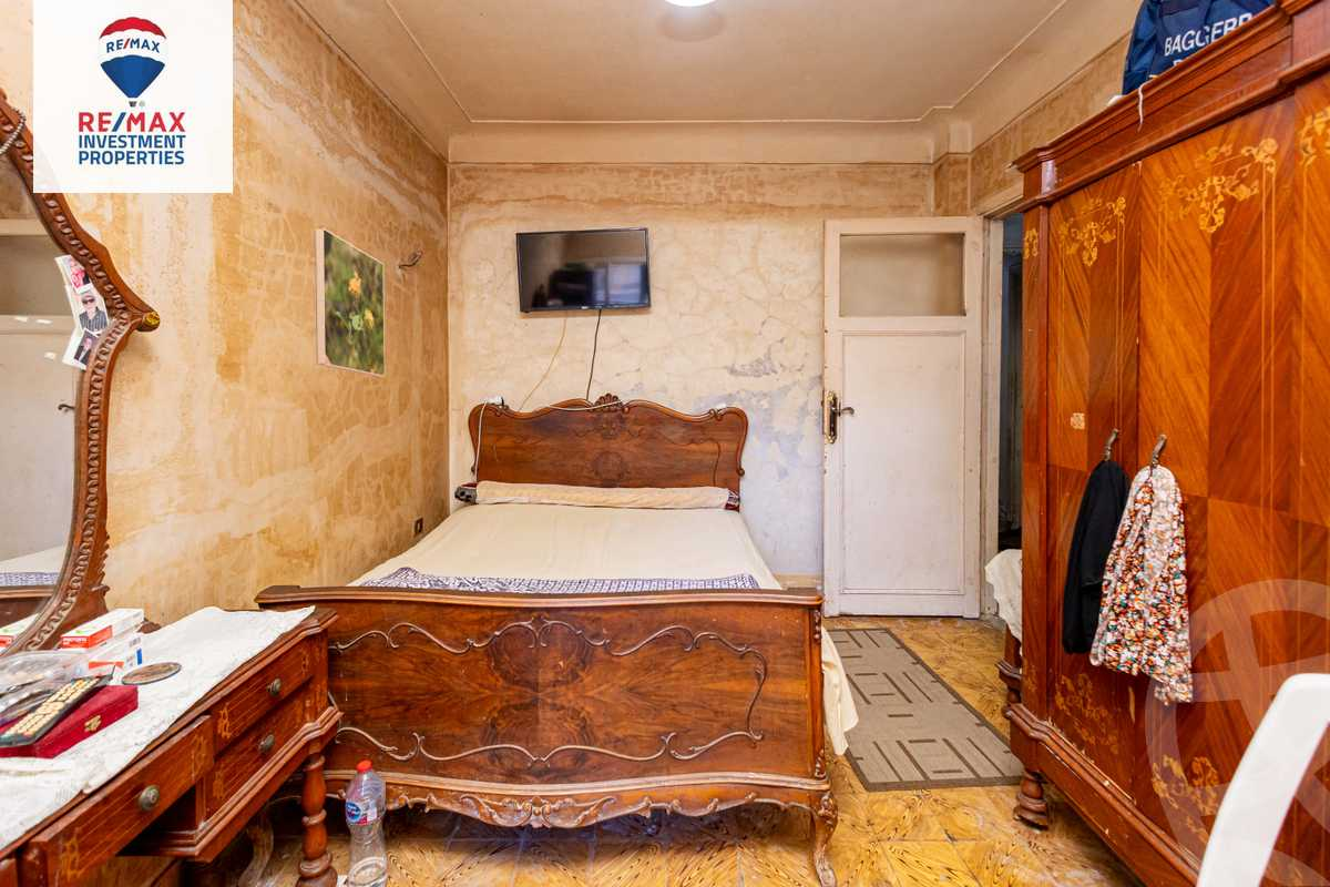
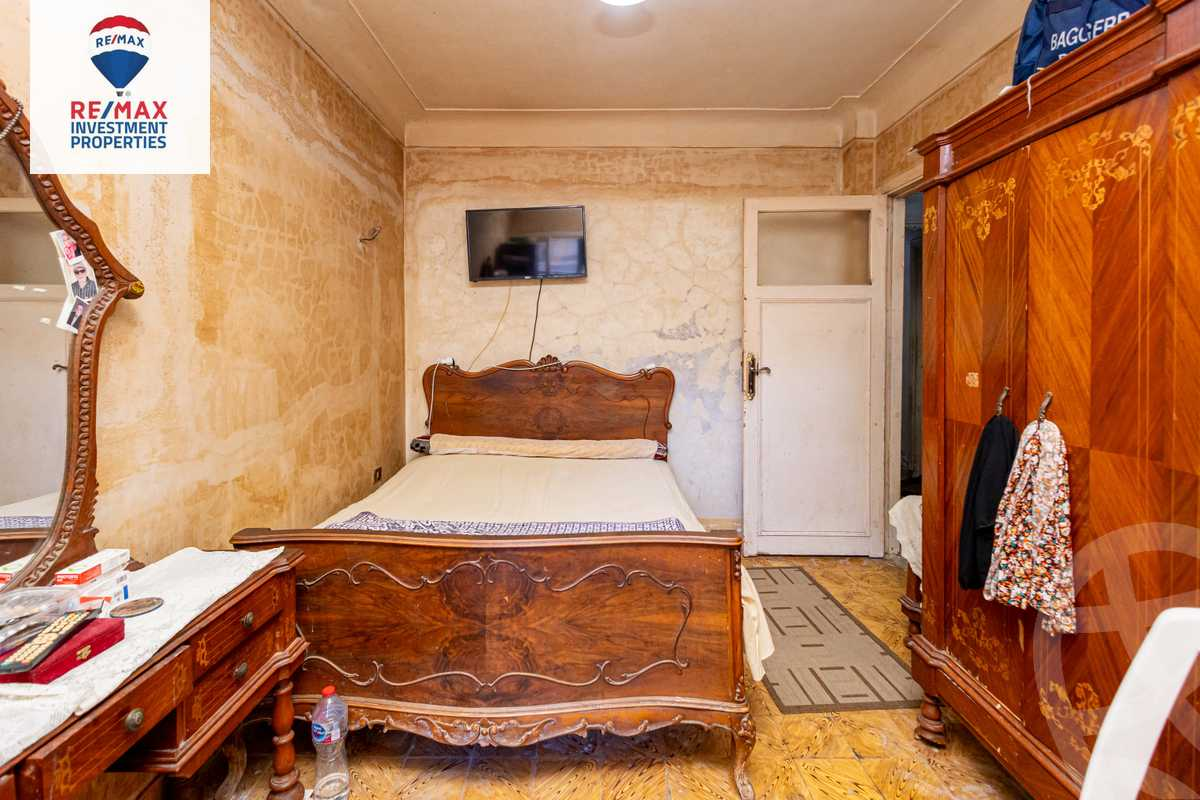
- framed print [314,226,386,378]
